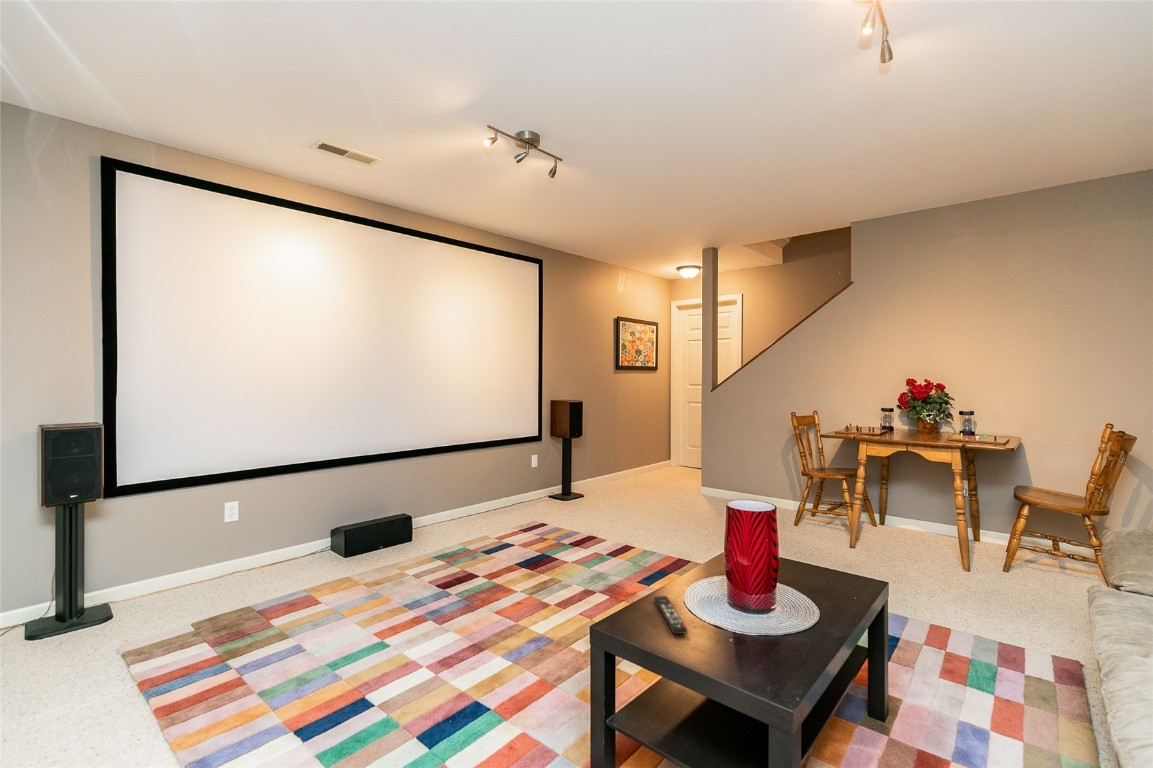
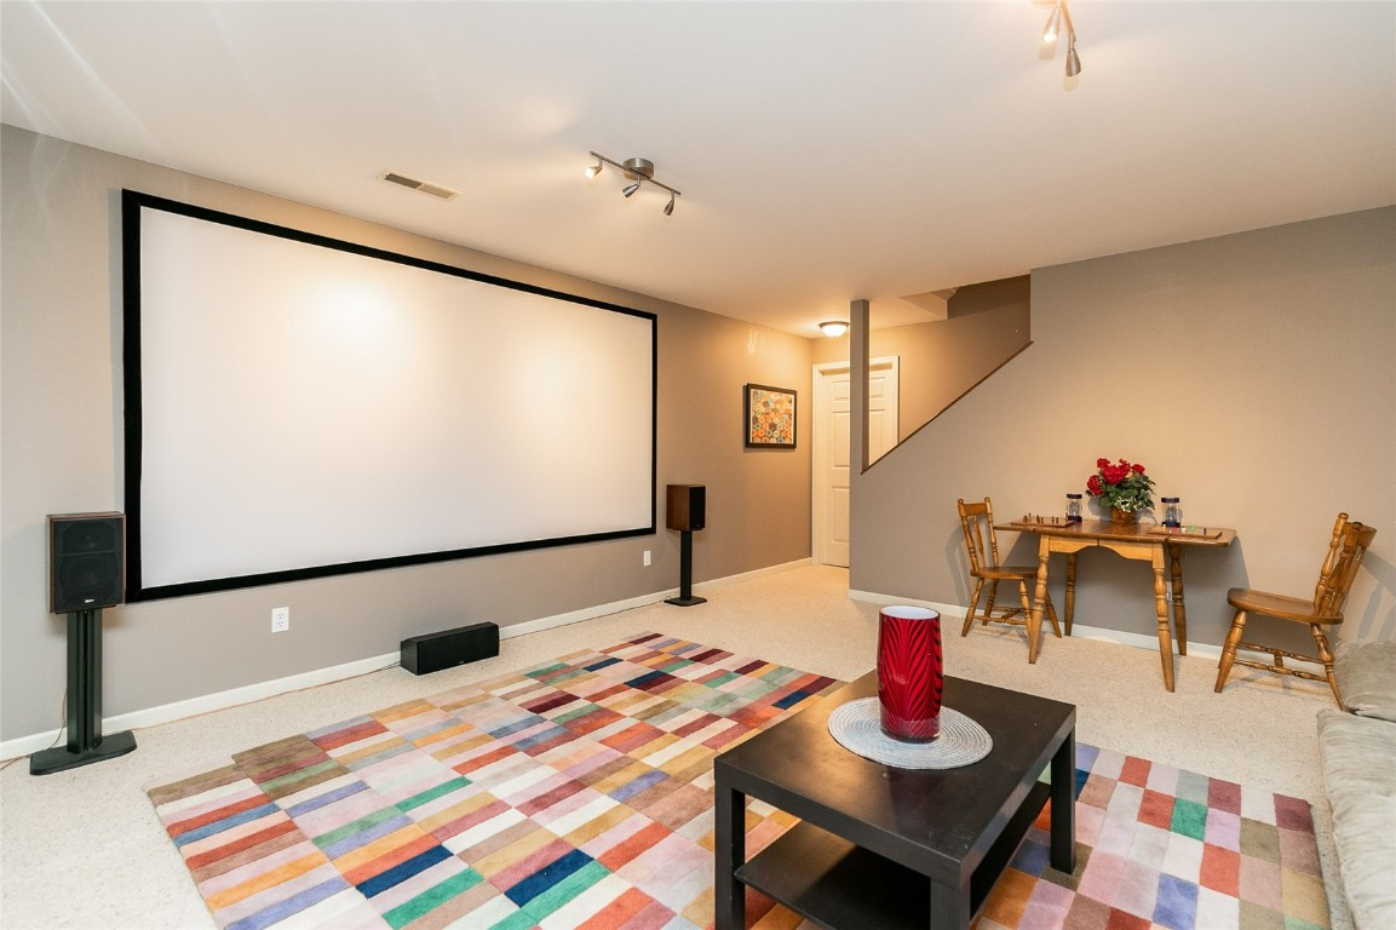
- remote control [653,595,688,635]
